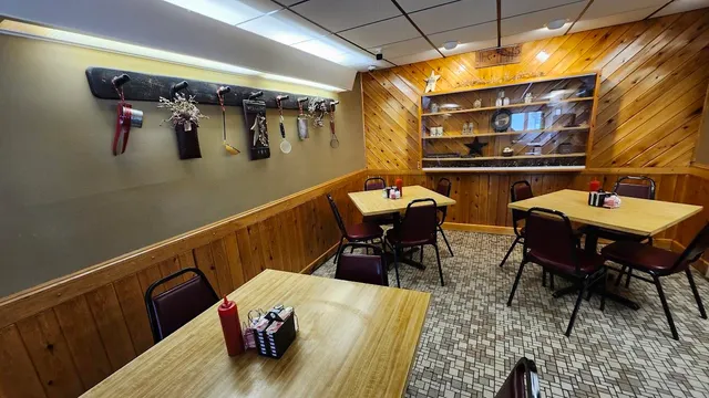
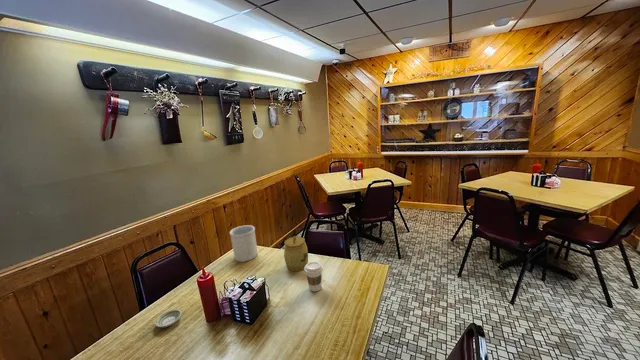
+ jar [283,235,309,272]
+ utensil holder [229,224,258,263]
+ saucer [154,309,182,328]
+ coffee cup [303,261,324,292]
